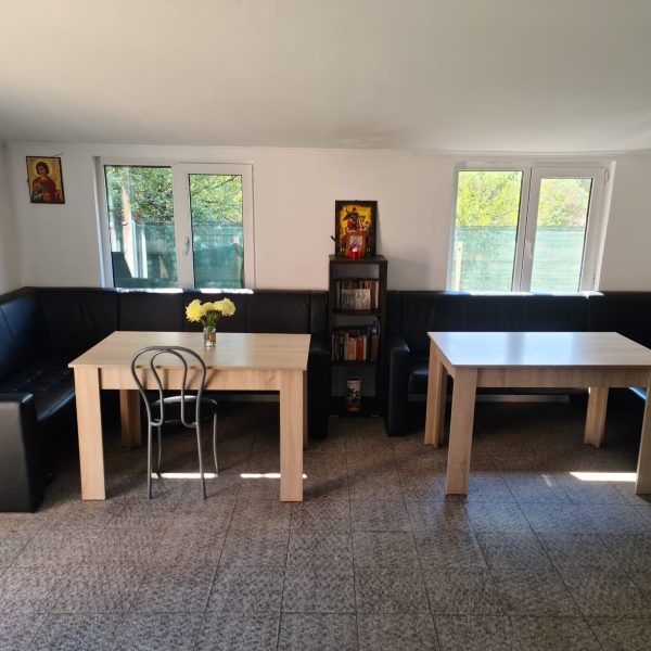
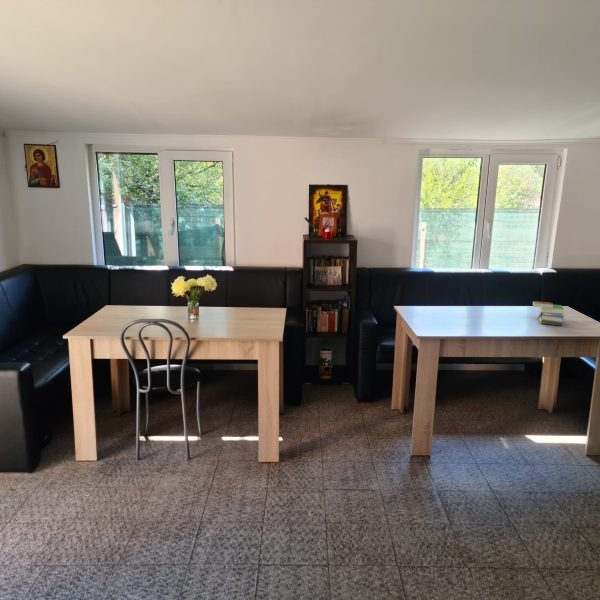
+ book [532,300,566,327]
